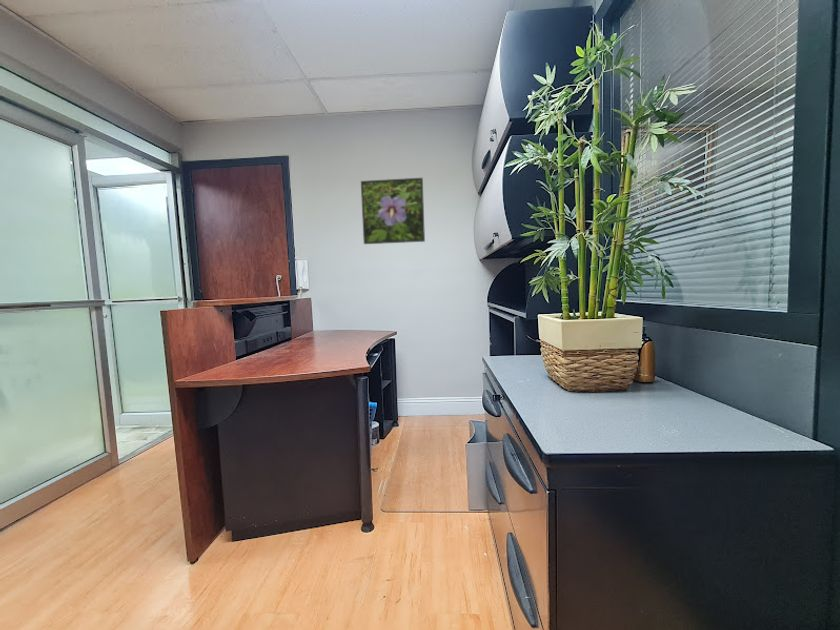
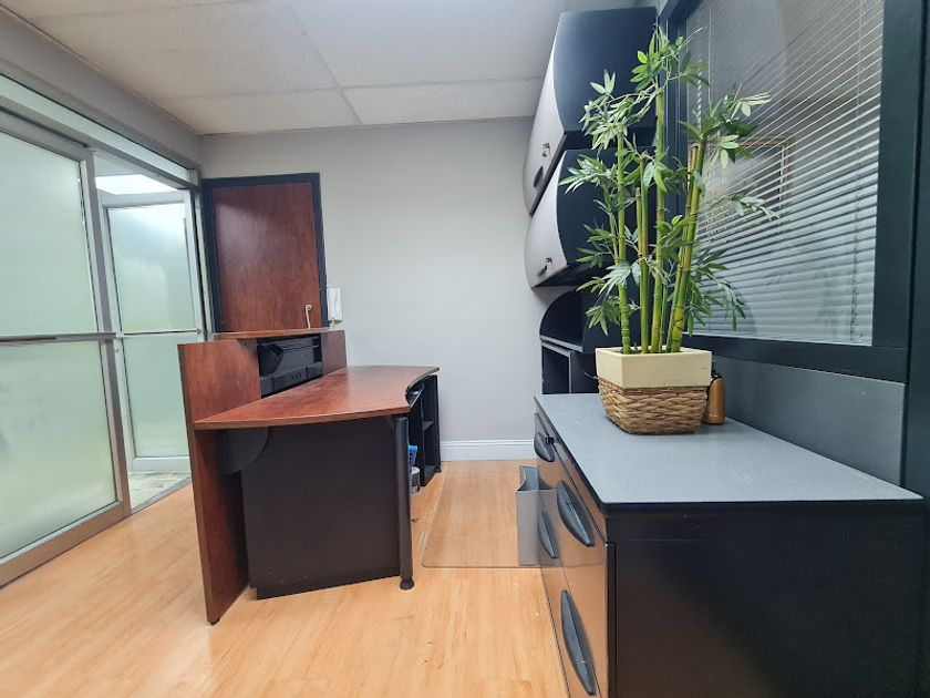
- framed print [360,177,426,245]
